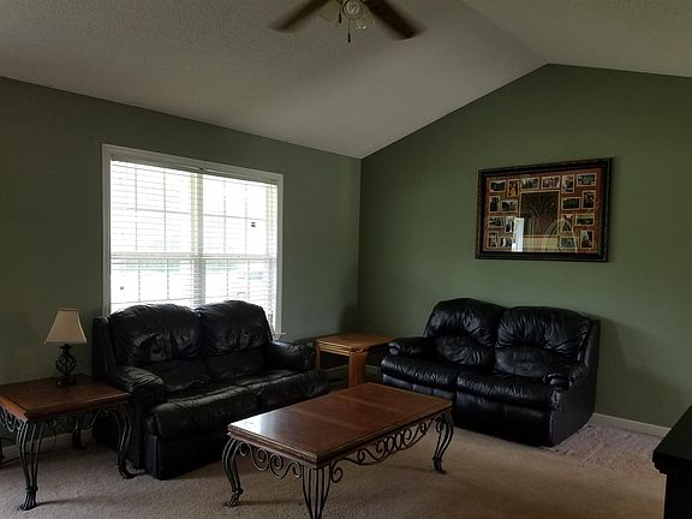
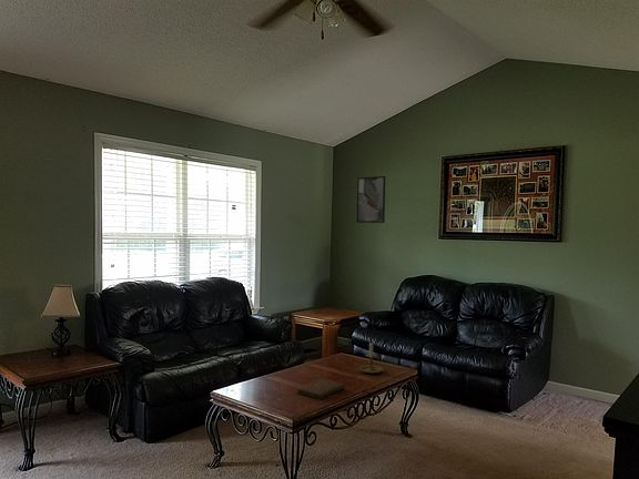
+ notebook [296,377,346,400]
+ candle holder [355,342,384,375]
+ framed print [356,175,386,224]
